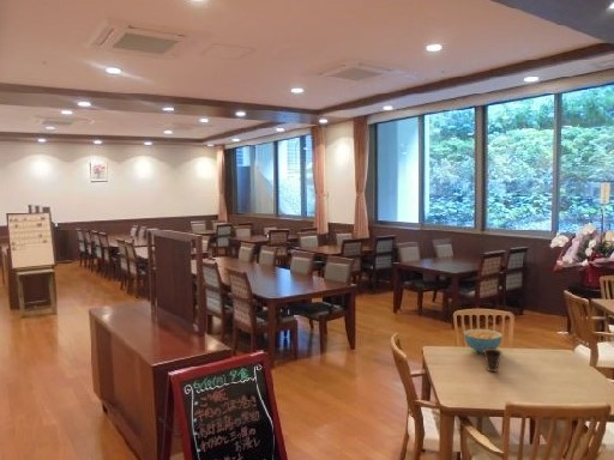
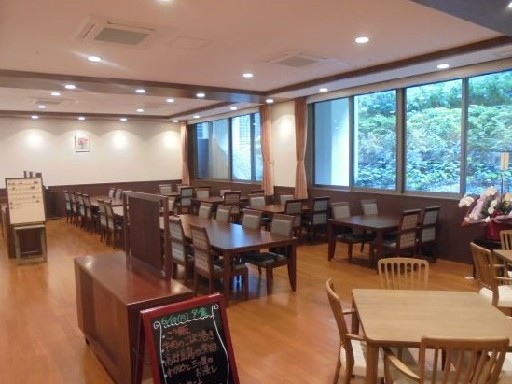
- cereal bowl [463,328,504,355]
- cup [482,347,504,373]
